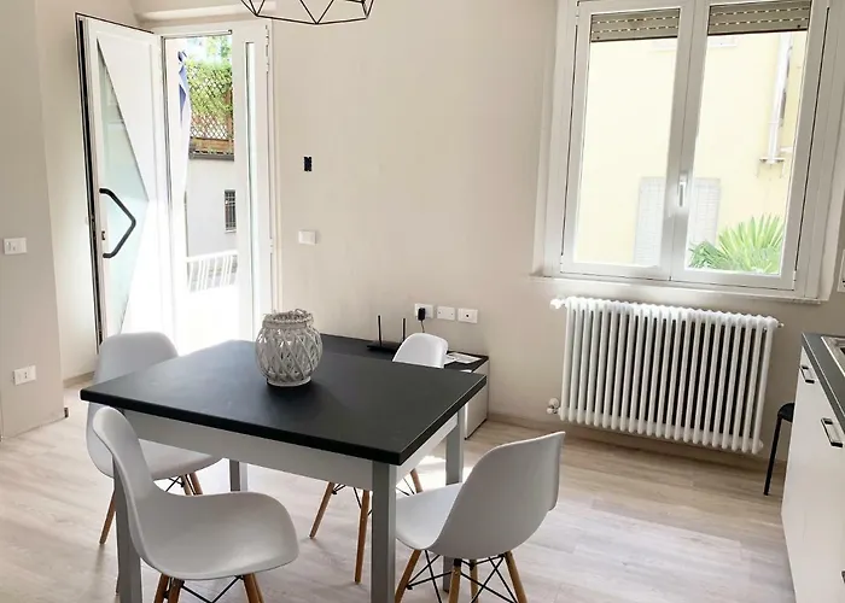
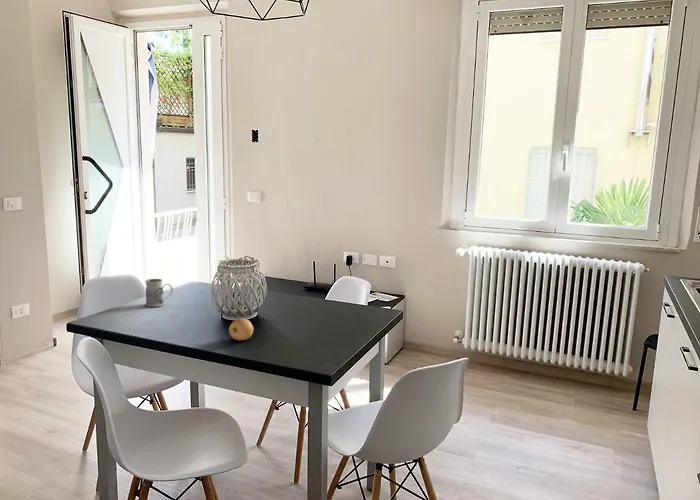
+ apple [228,318,254,341]
+ mug [144,278,174,308]
